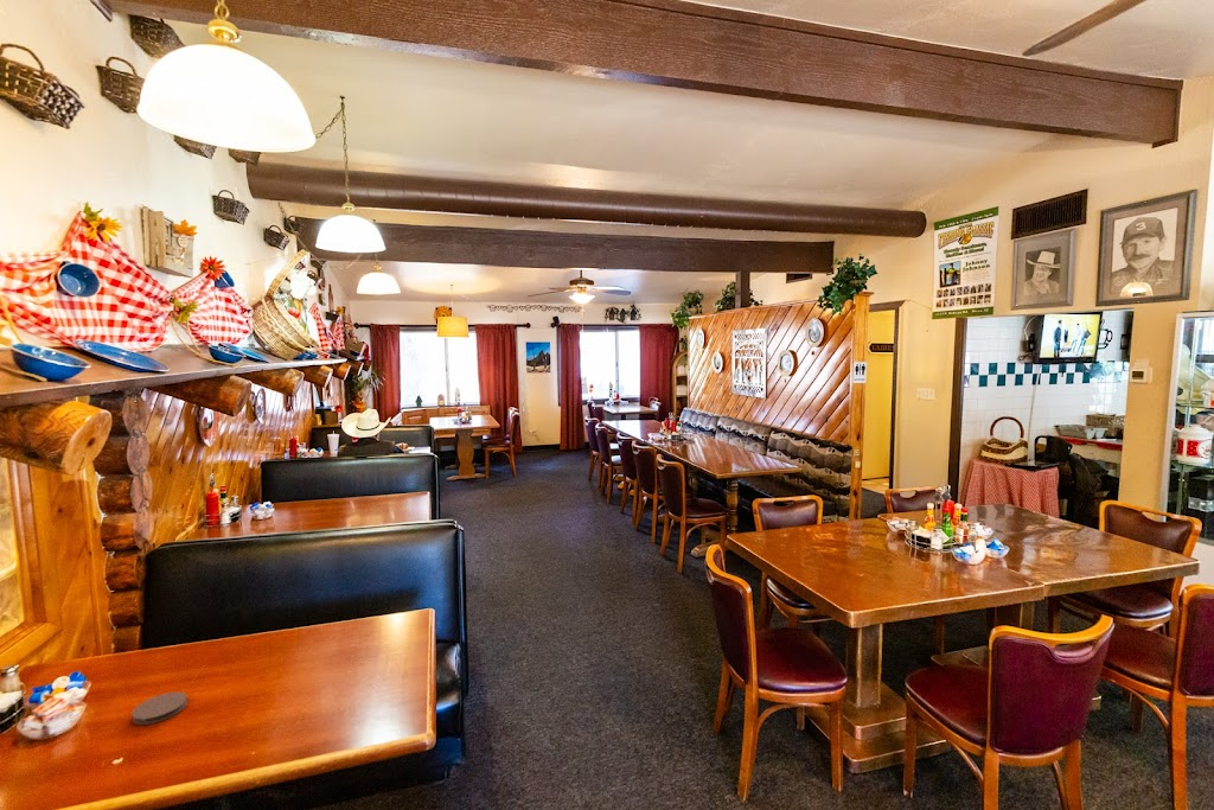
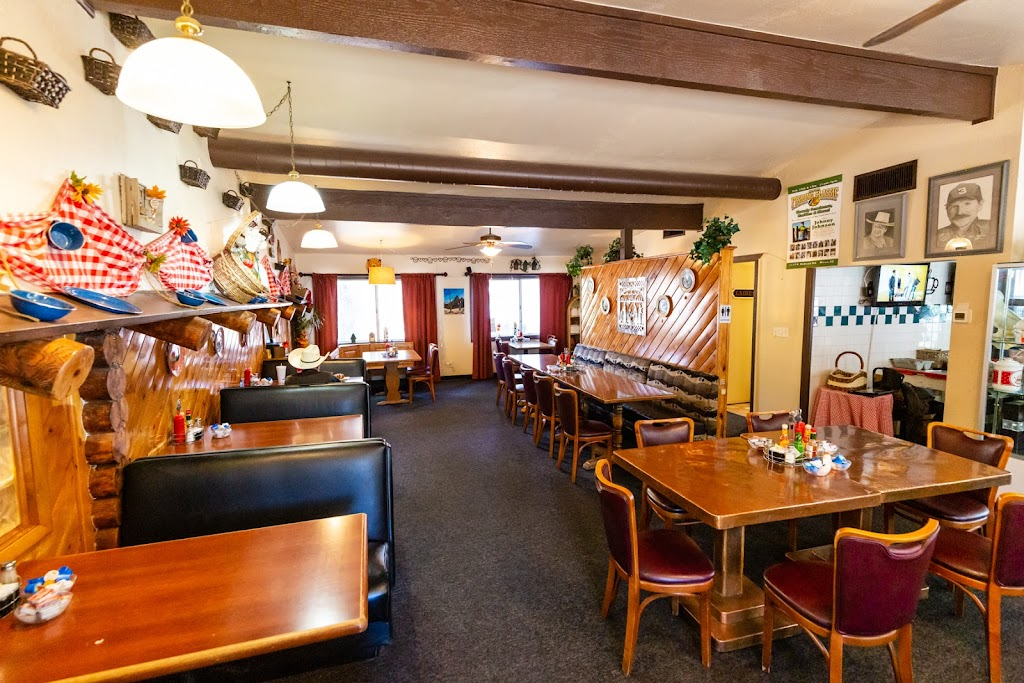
- coaster [130,691,189,726]
